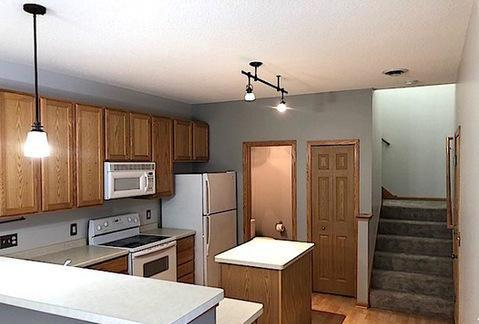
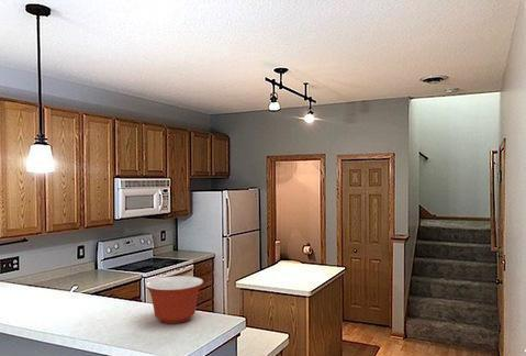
+ mixing bowl [144,275,204,324]
